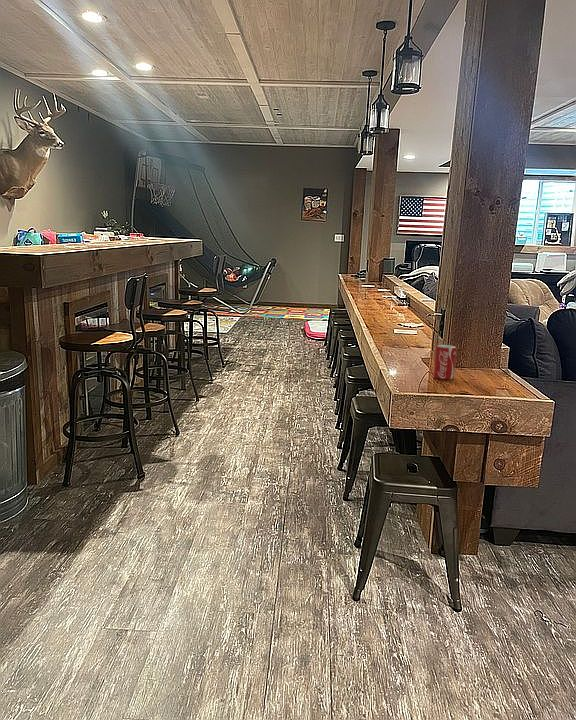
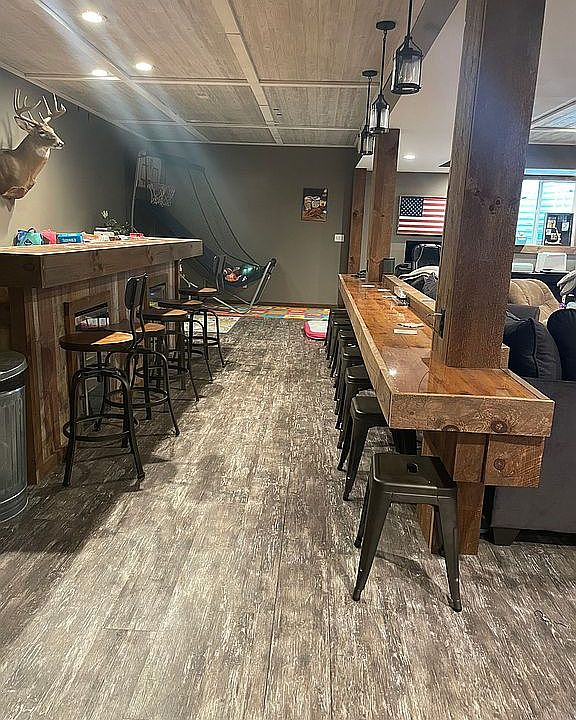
- beverage can [432,344,458,381]
